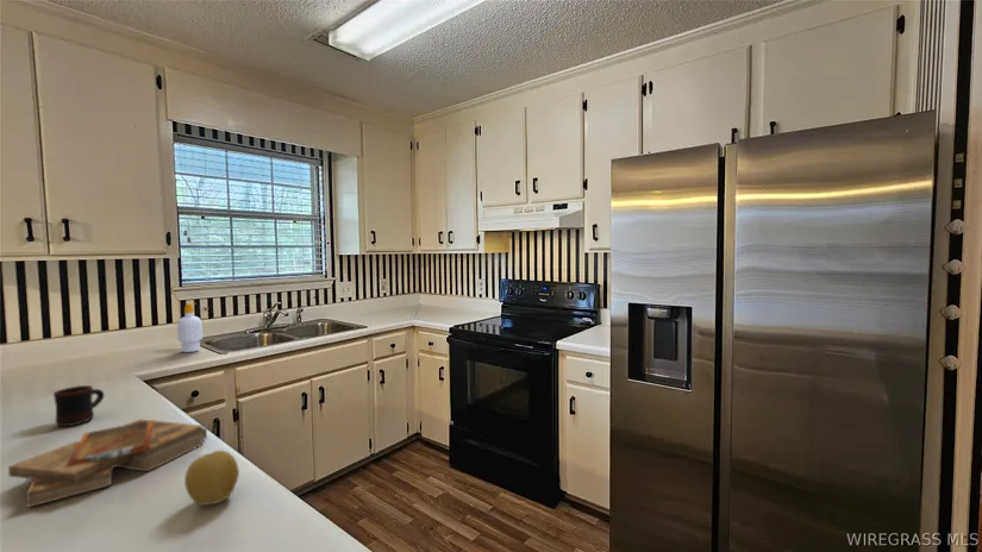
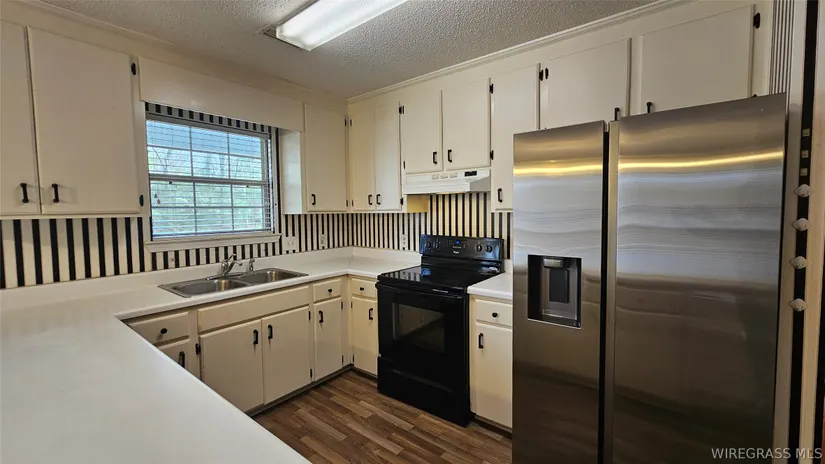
- clipboard [7,419,208,509]
- fruit [183,450,240,507]
- soap bottle [176,302,204,353]
- mug [52,384,106,427]
